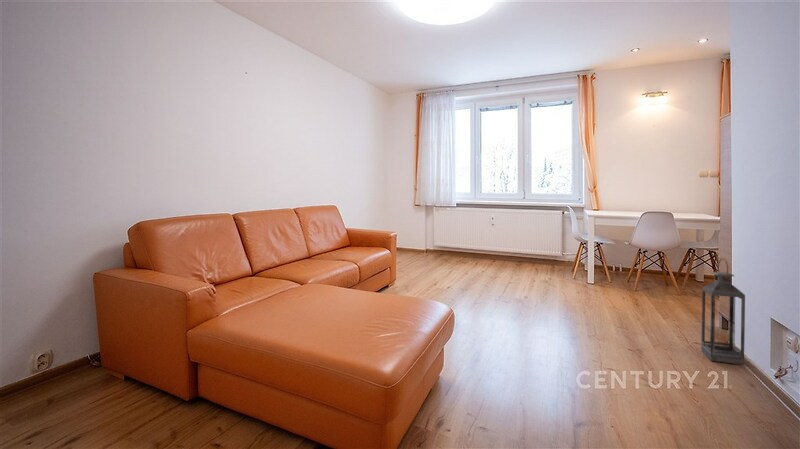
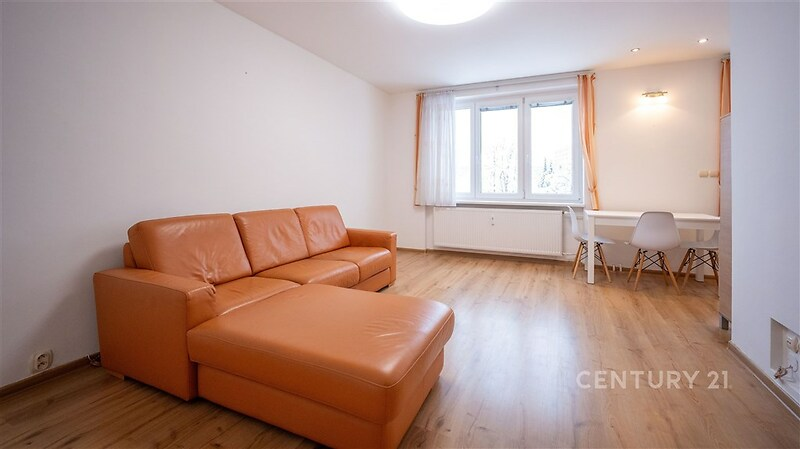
- lantern [700,257,746,366]
